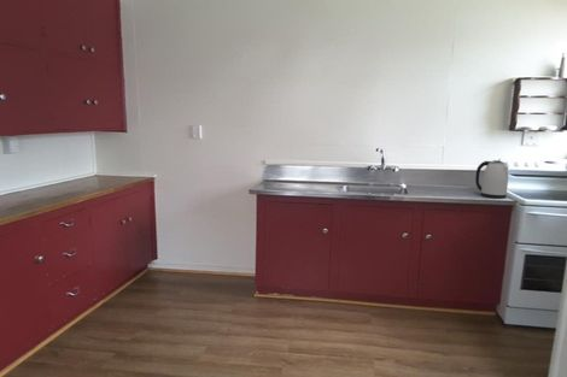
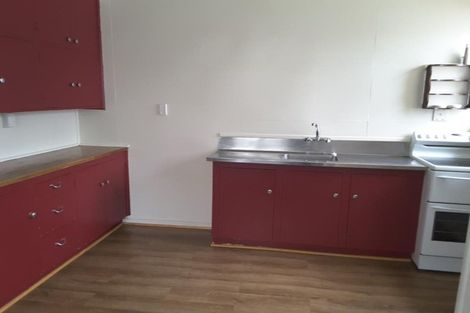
- kettle [474,159,510,200]
